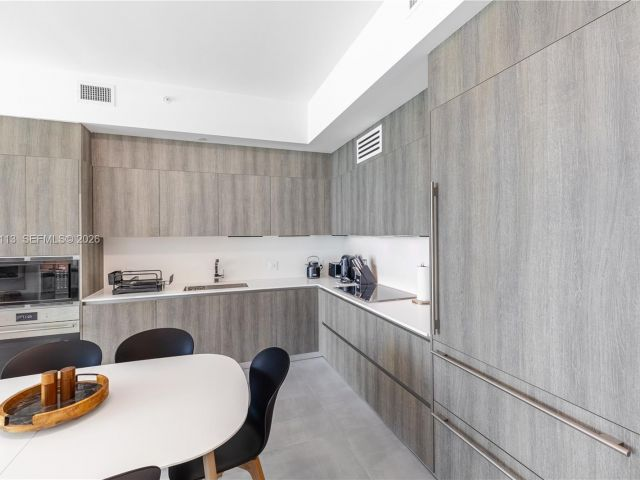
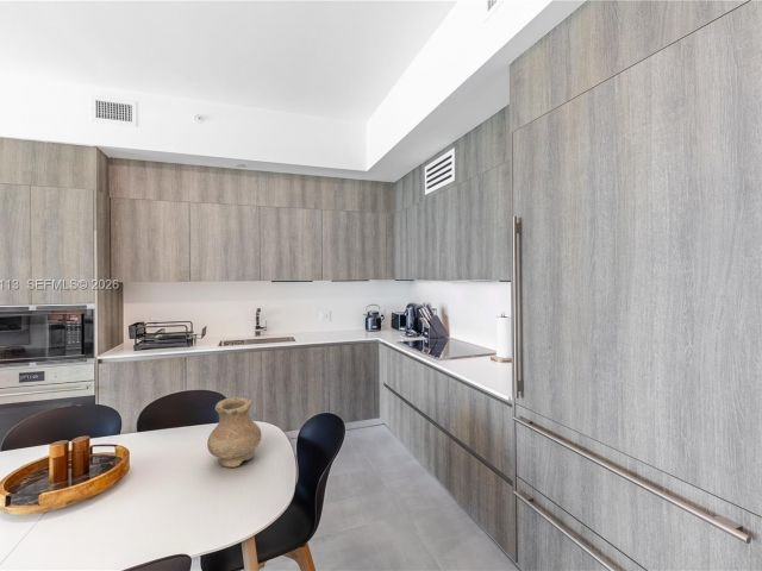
+ vase [206,396,263,469]
